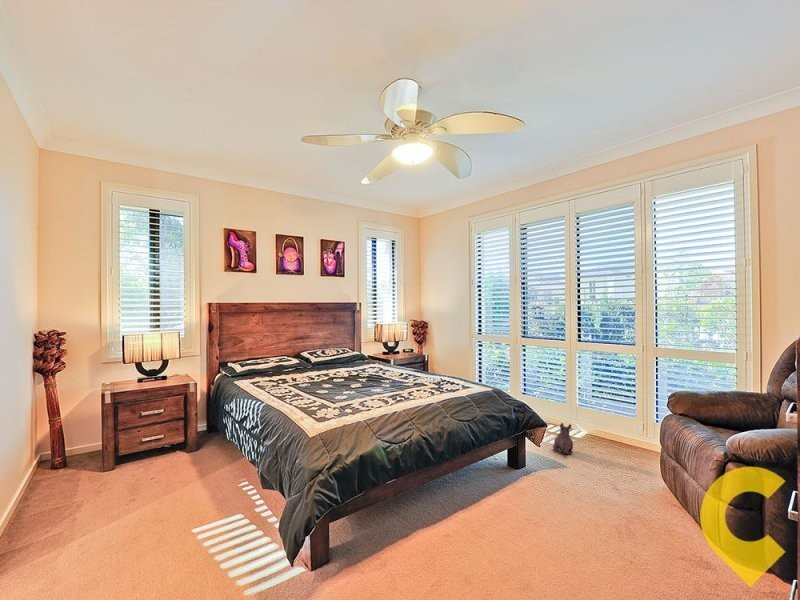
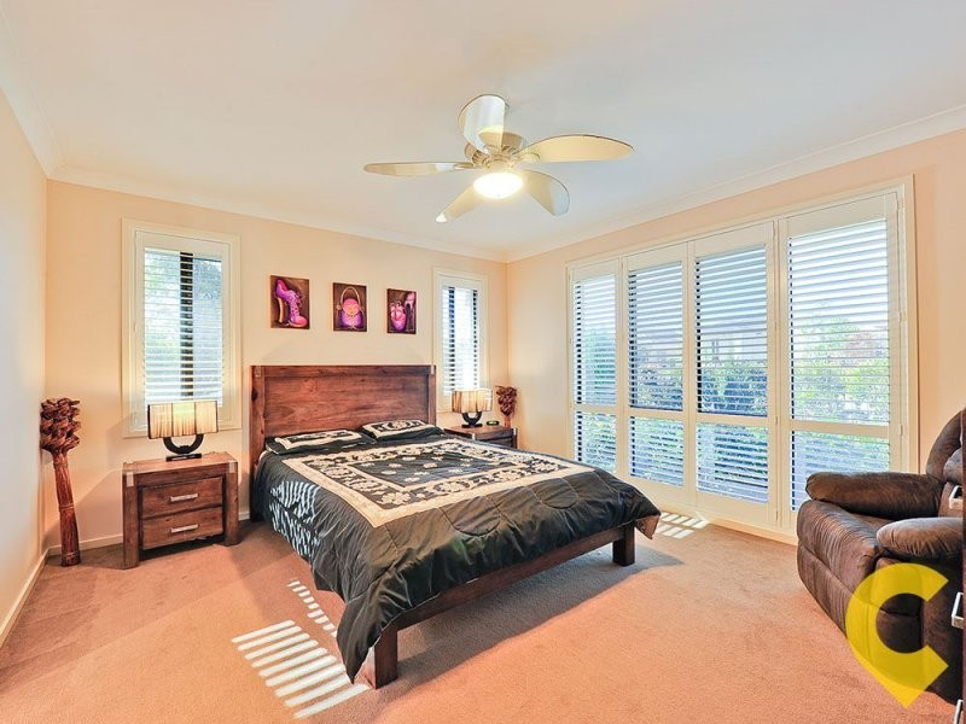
- plush toy [552,422,574,455]
